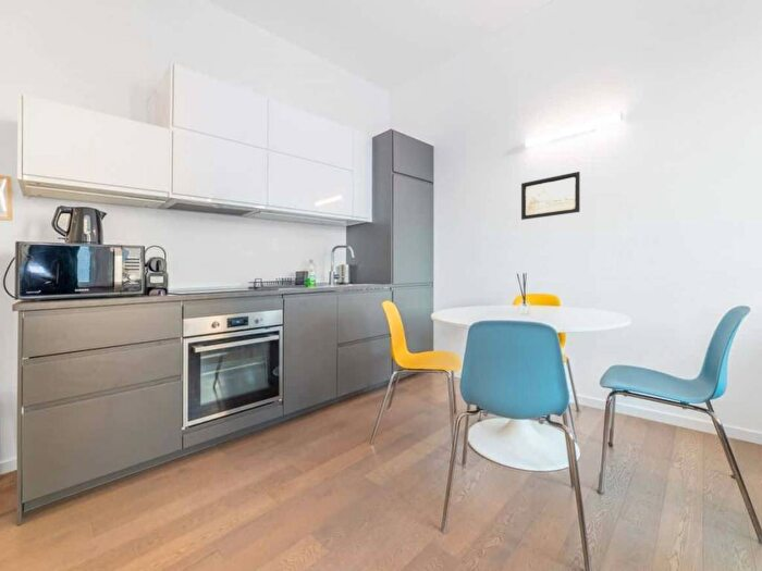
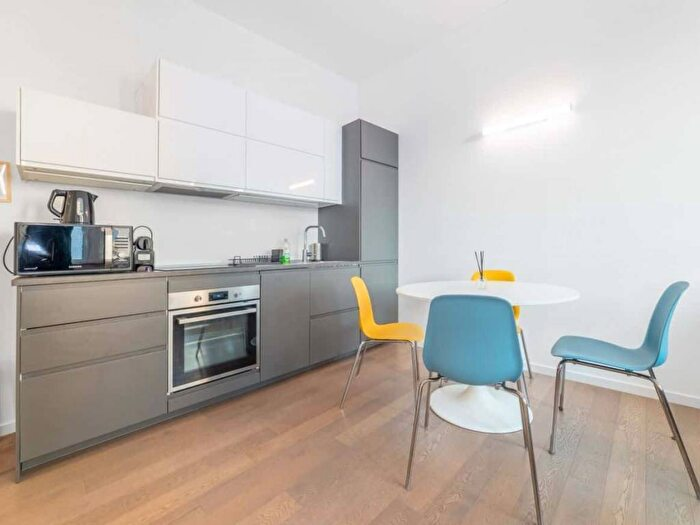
- wall art [520,171,581,221]
